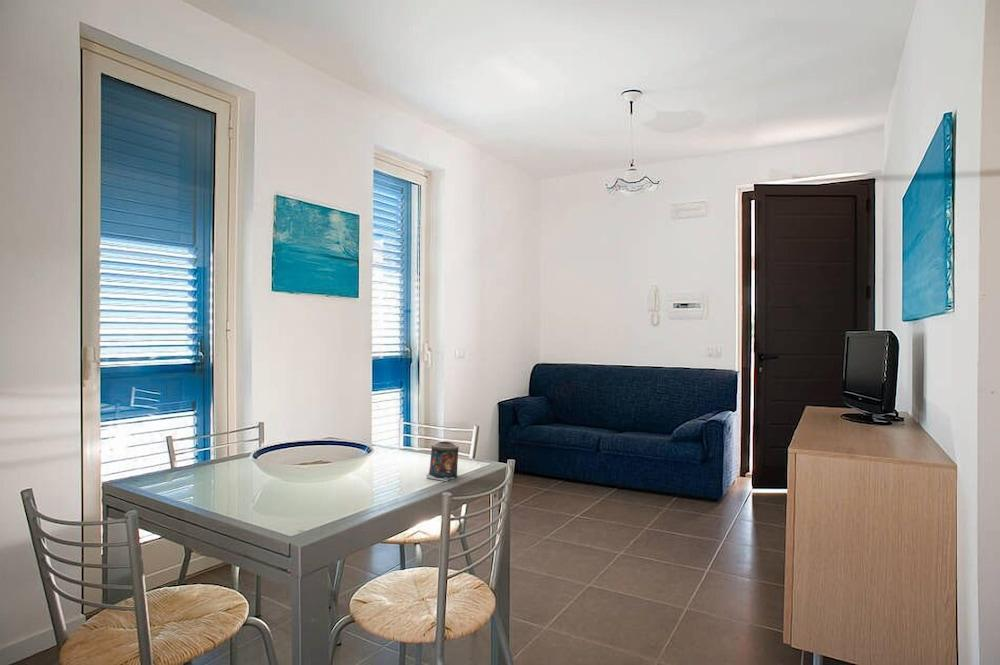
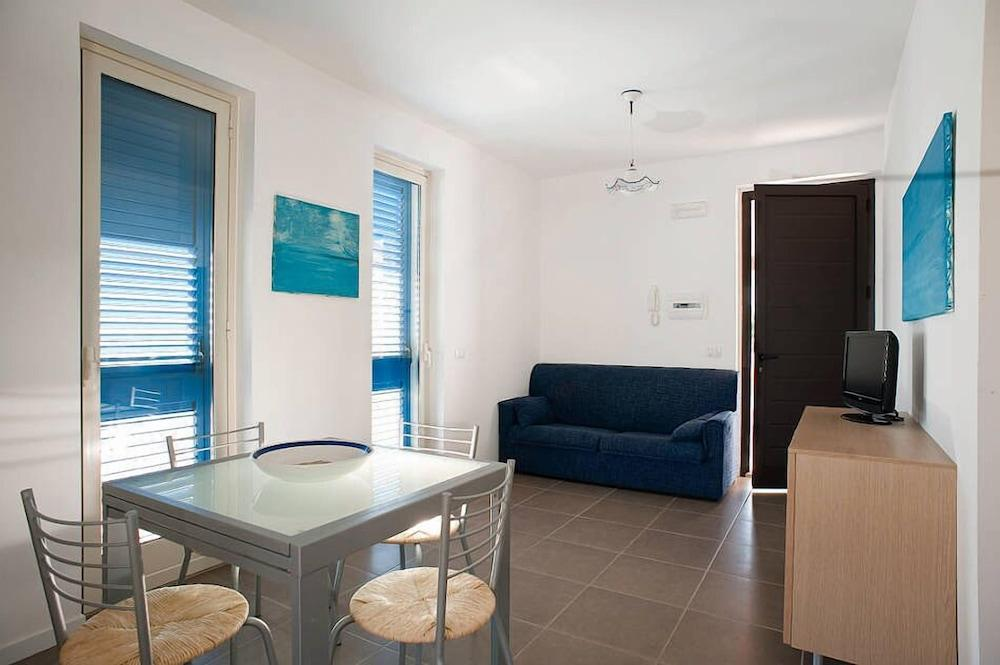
- candle [425,441,460,482]
